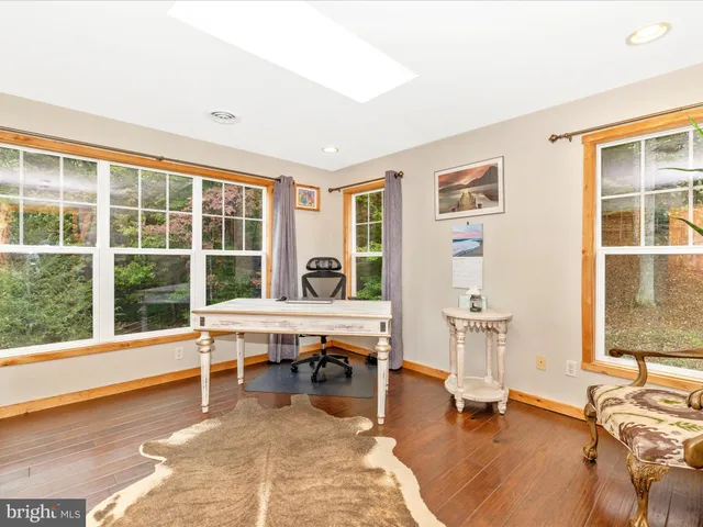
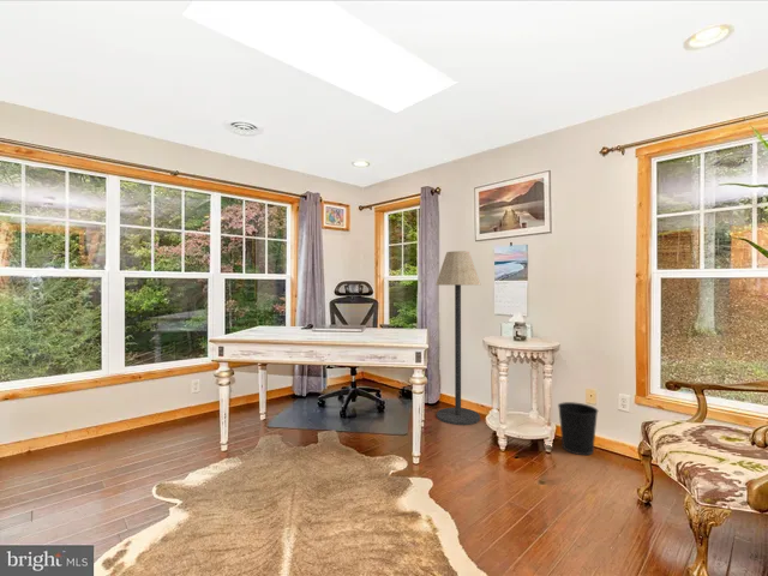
+ floor lamp [434,250,481,426]
+ wastebasket [557,401,599,456]
